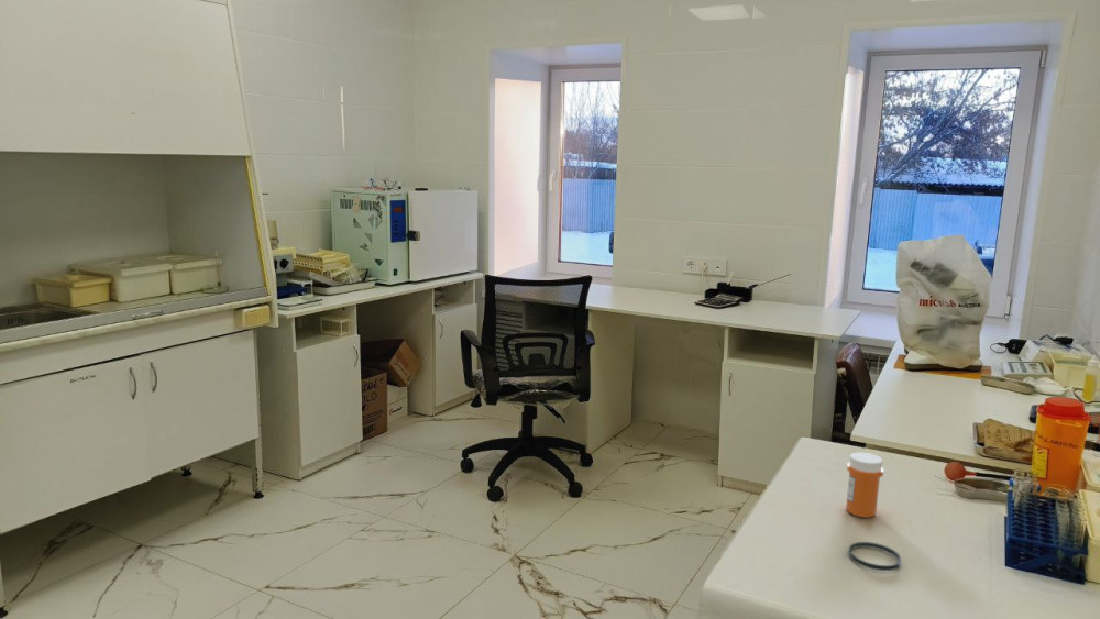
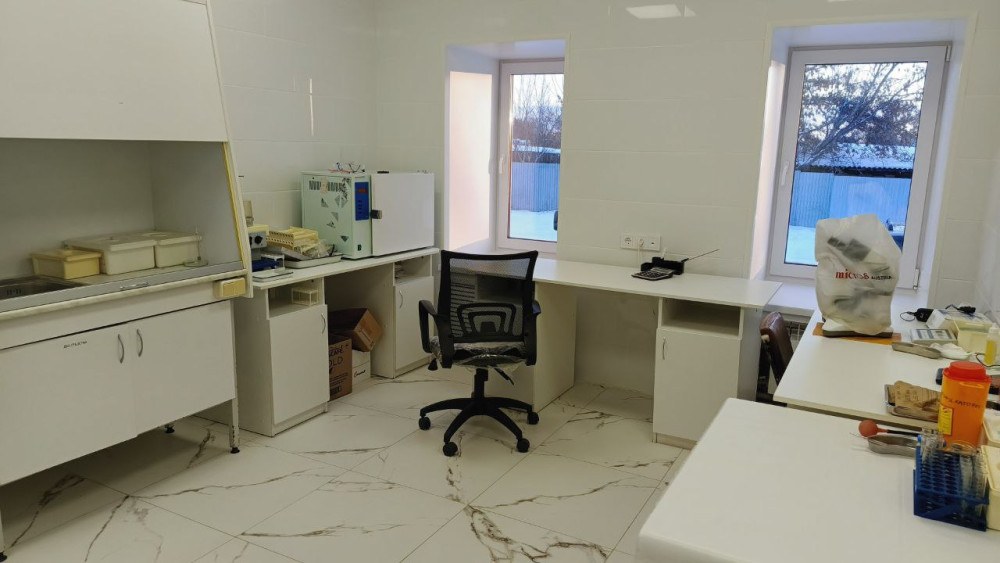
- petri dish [847,541,902,572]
- medicine bottle [845,452,884,518]
